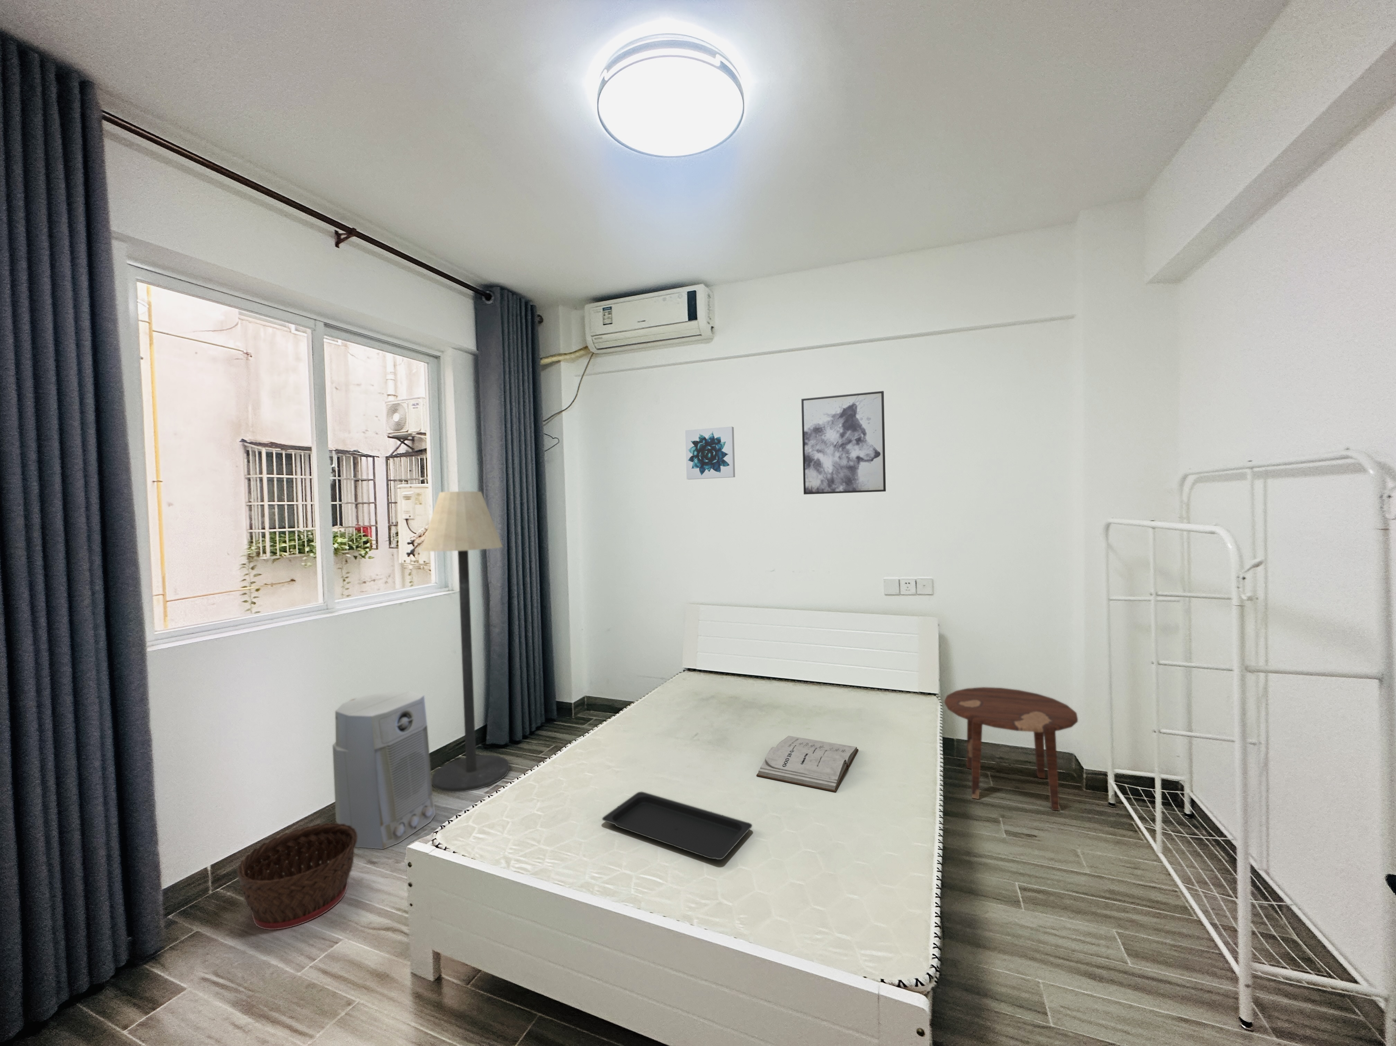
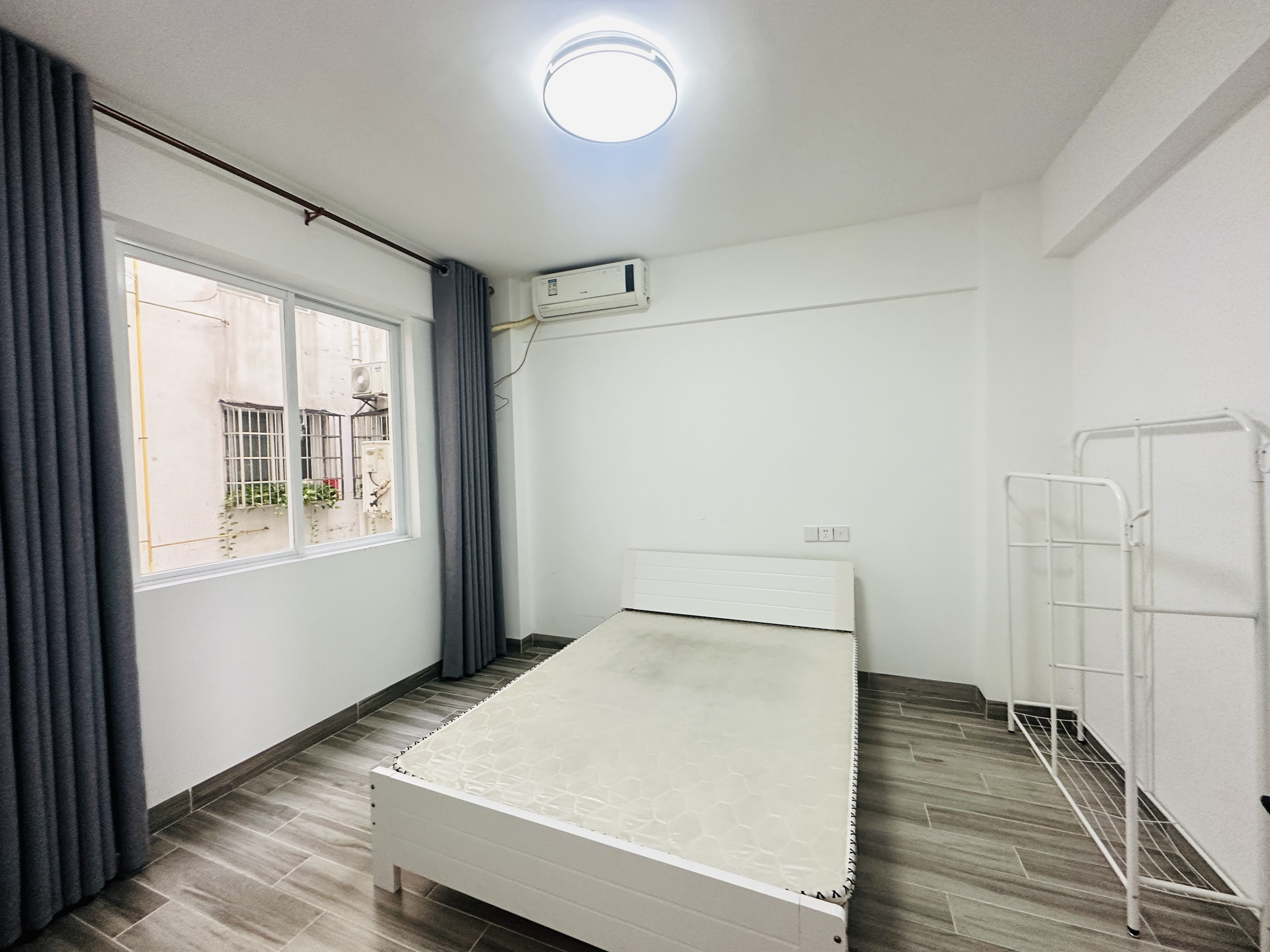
- serving tray [601,791,753,860]
- wall art [801,390,886,494]
- book [756,735,858,792]
- floor lamp [420,491,510,793]
- side table [944,687,1078,811]
- wall art [685,426,735,480]
- basket [236,823,357,931]
- air purifier [332,691,436,849]
